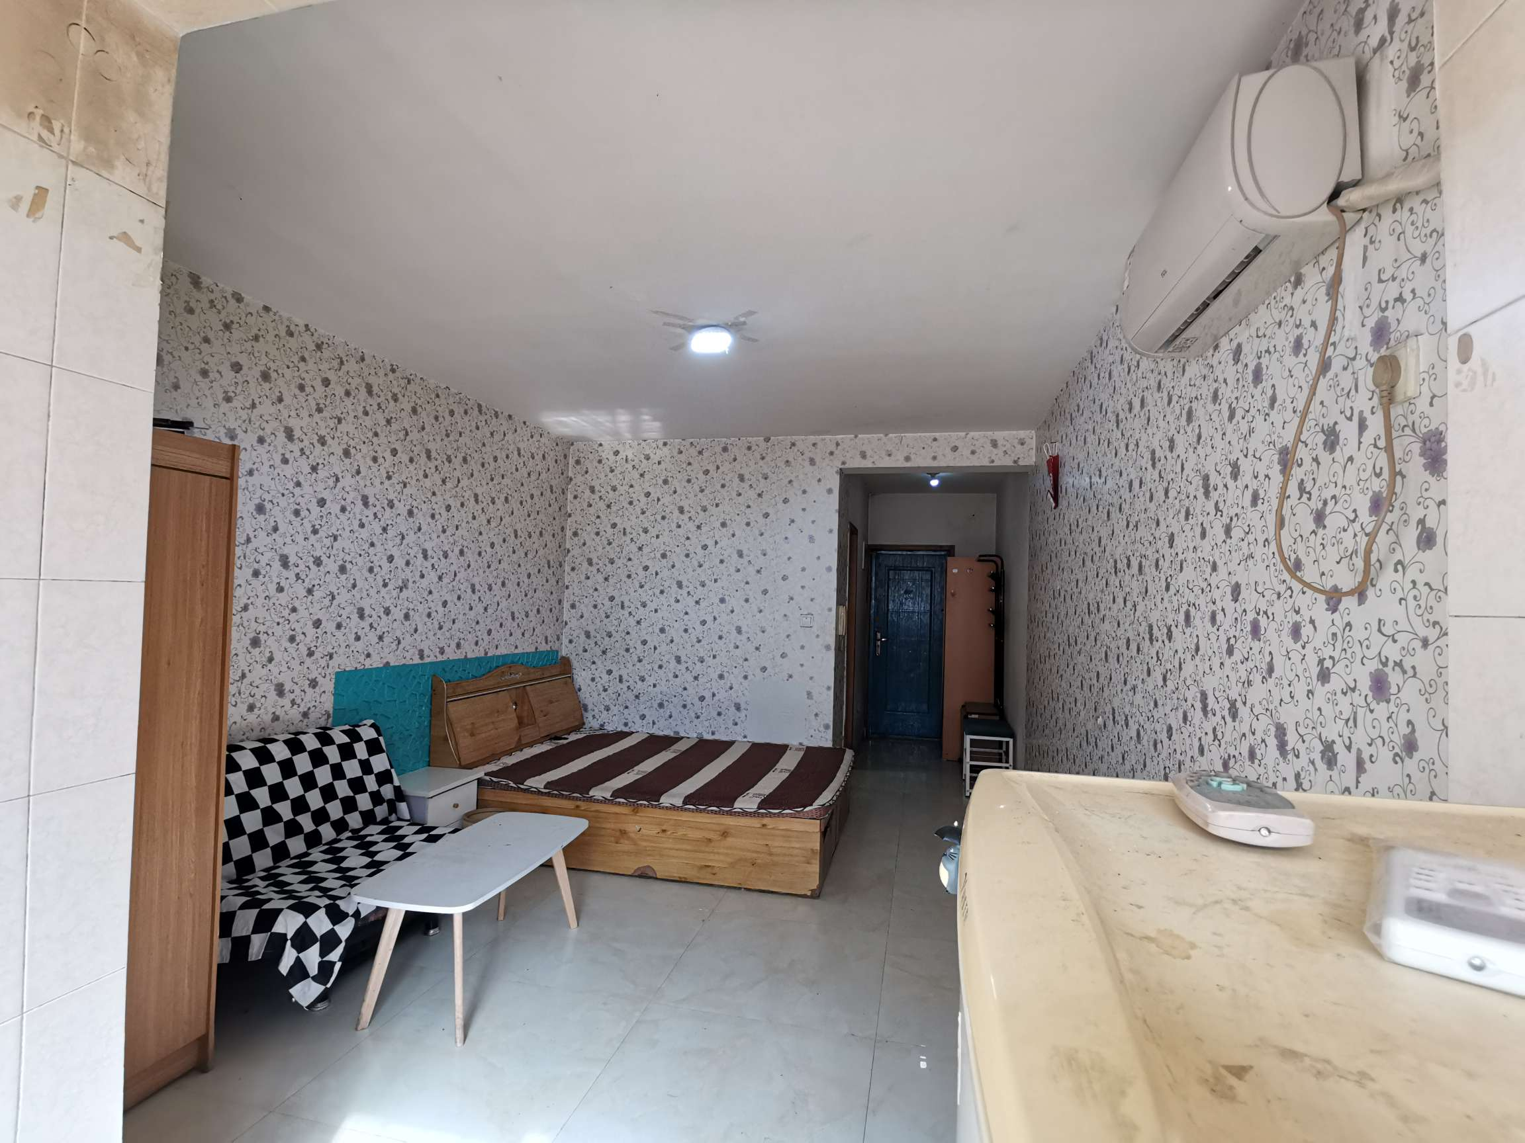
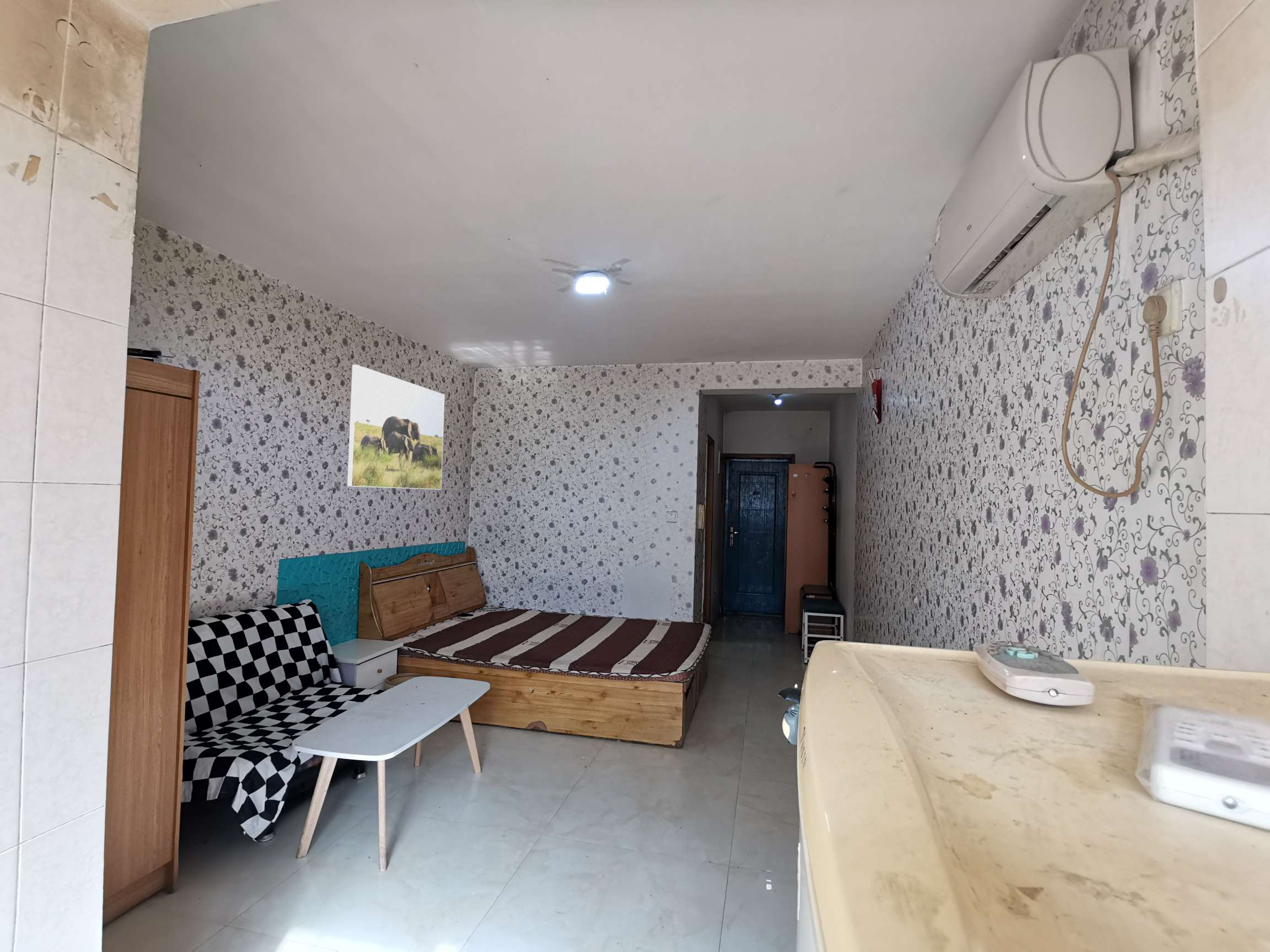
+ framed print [347,364,445,490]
